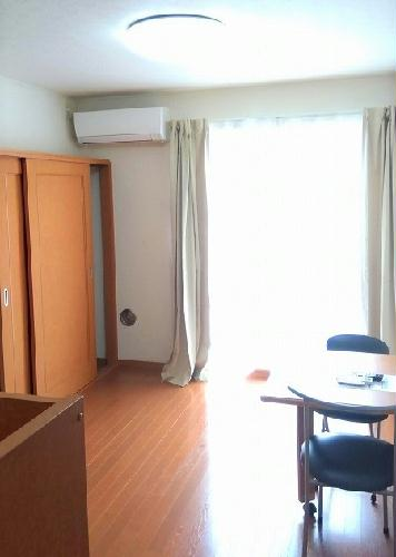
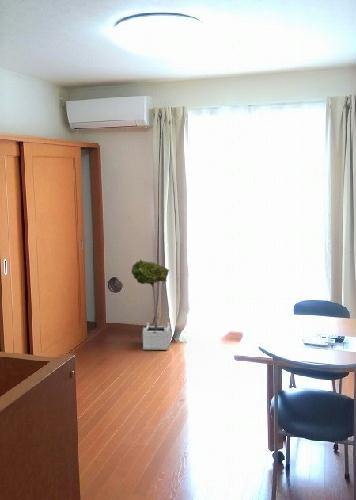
+ potted tree [130,259,172,351]
